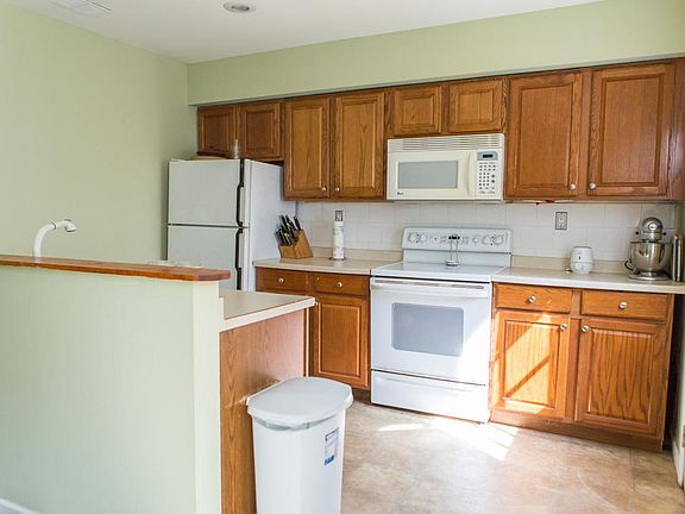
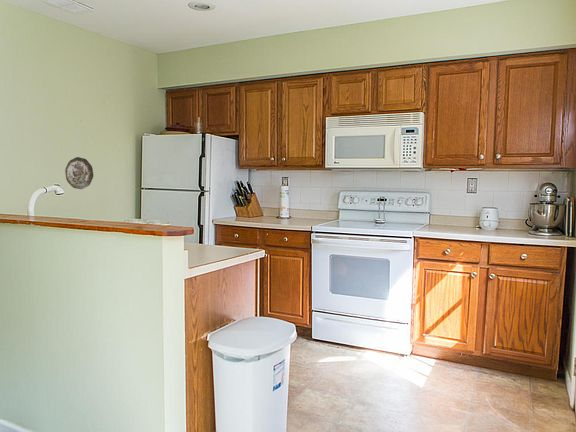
+ decorative plate [64,156,94,190]
